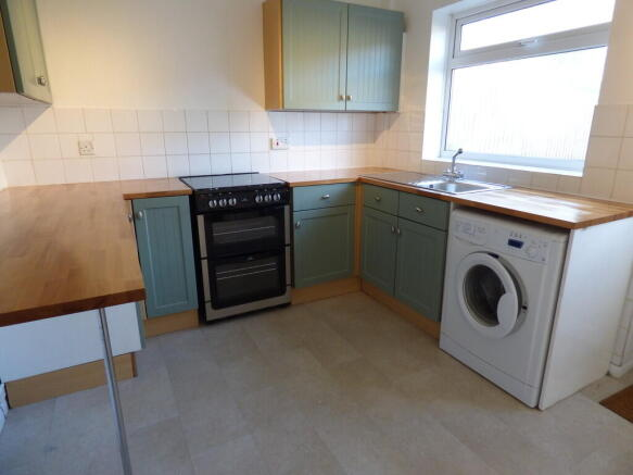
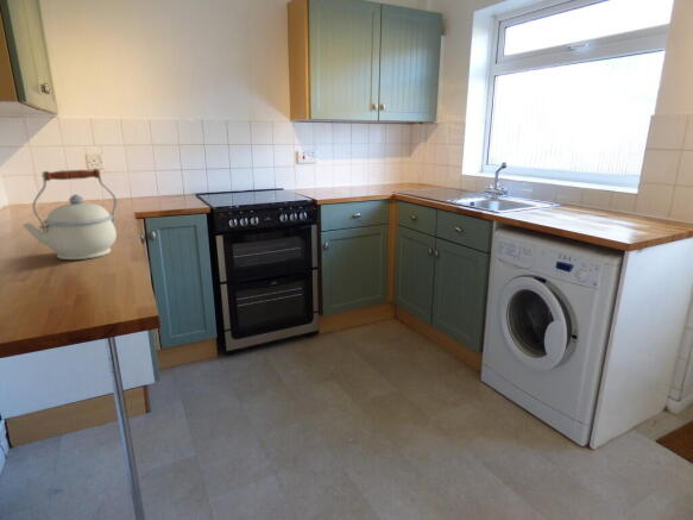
+ kettle [21,168,118,261]
